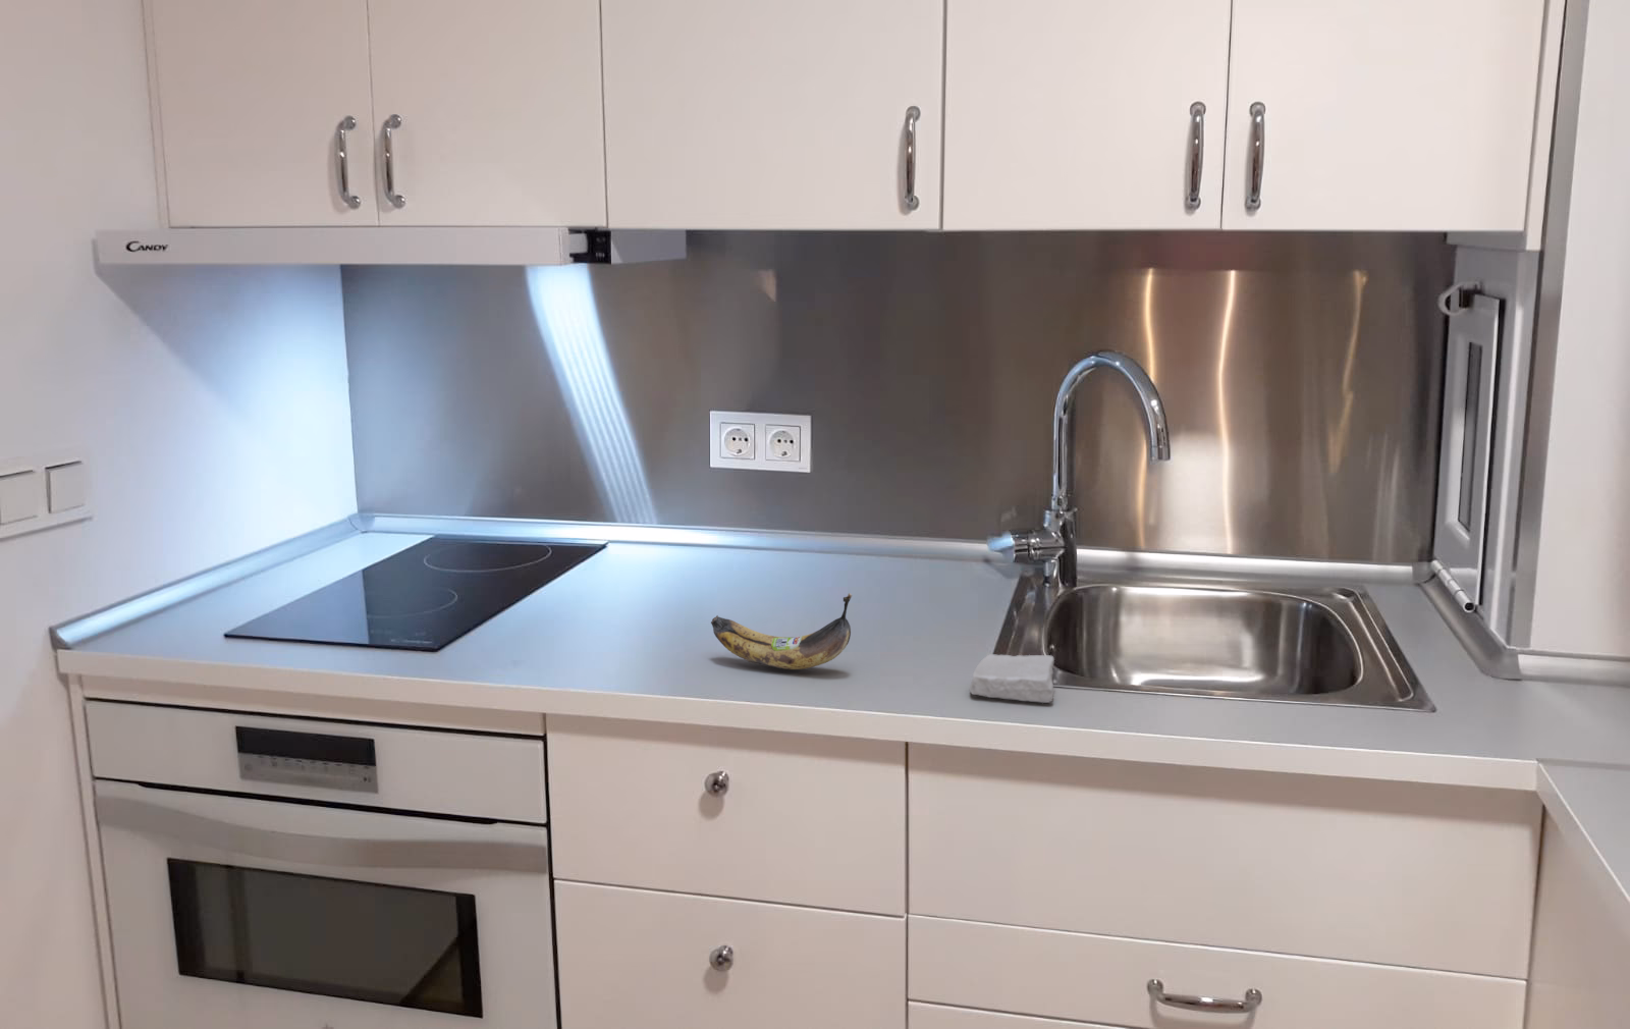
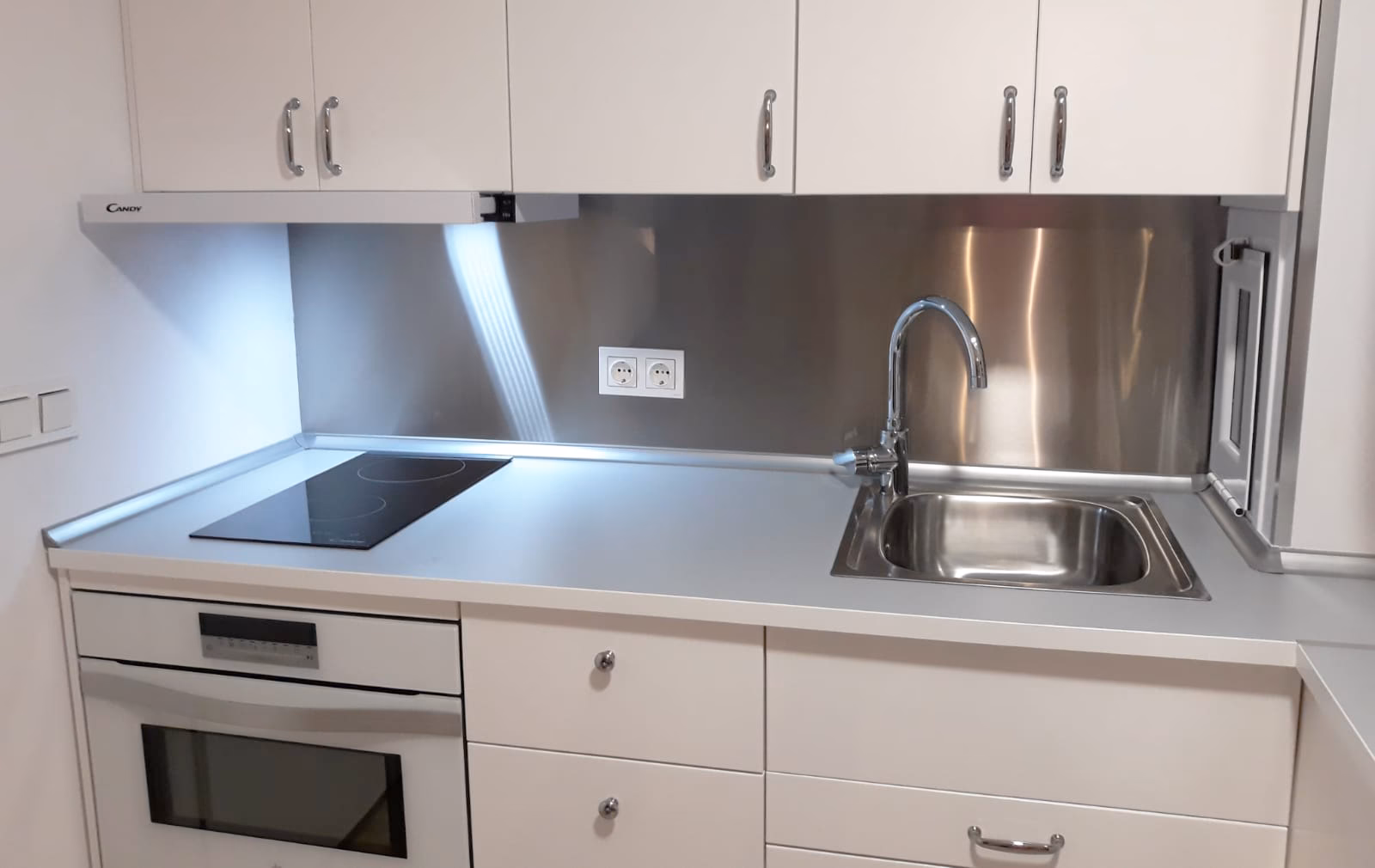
- banana [710,592,852,670]
- soap bar [969,653,1055,704]
